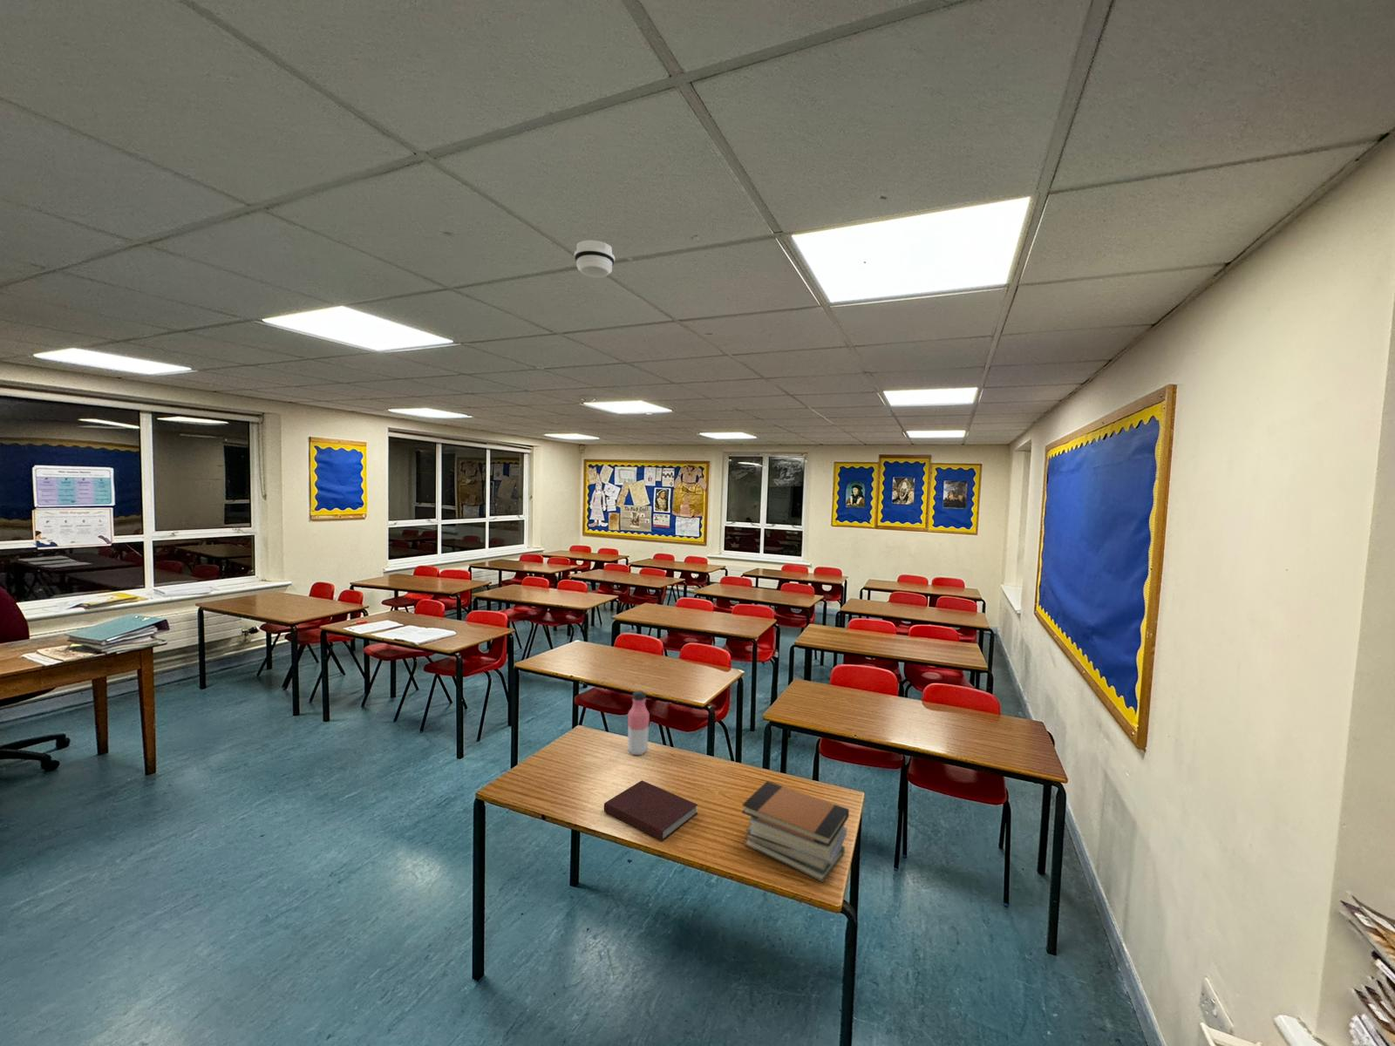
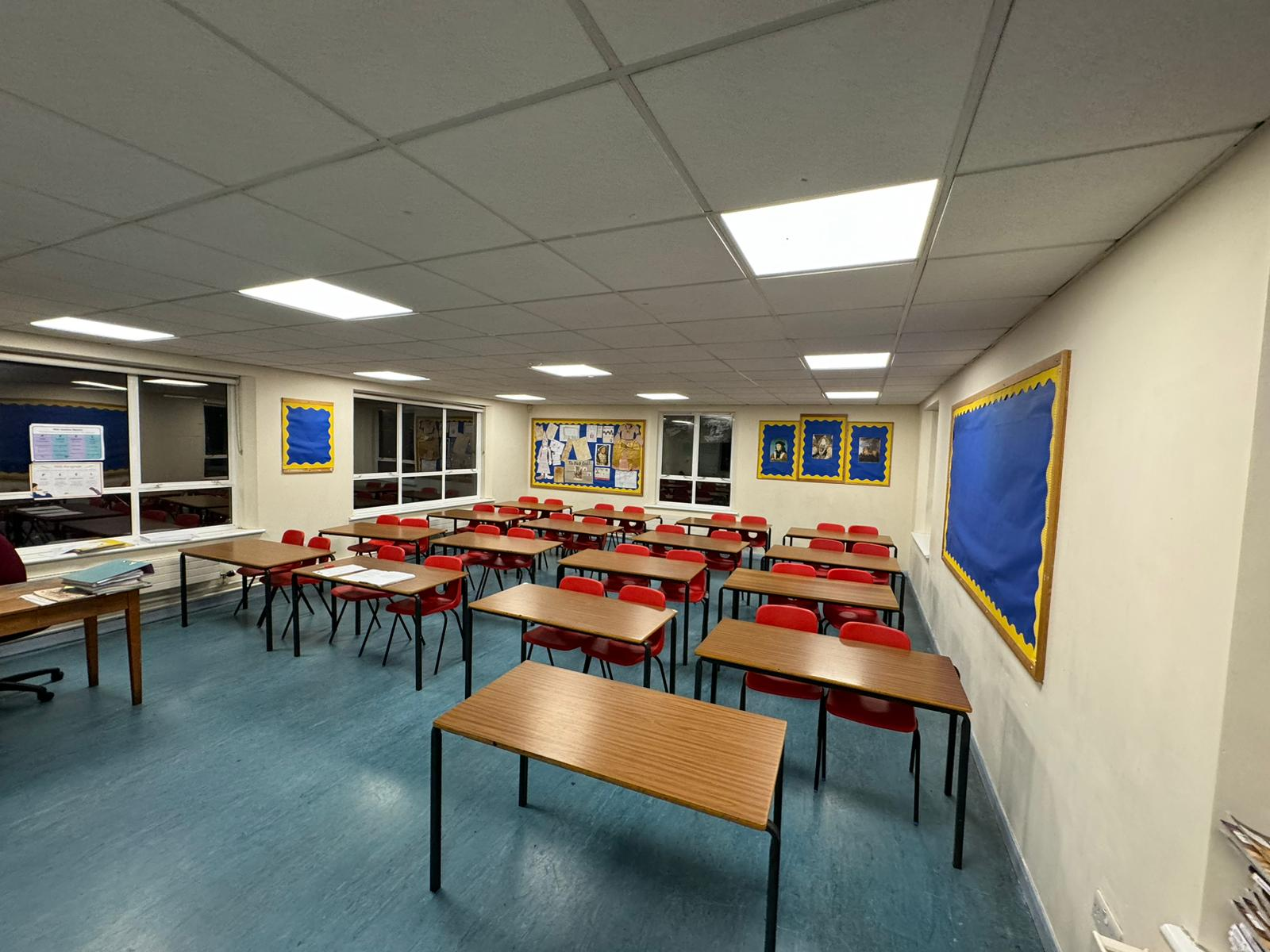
- smoke detector [573,238,615,278]
- water bottle [627,690,650,756]
- notebook [603,779,699,842]
- book stack [741,780,850,883]
